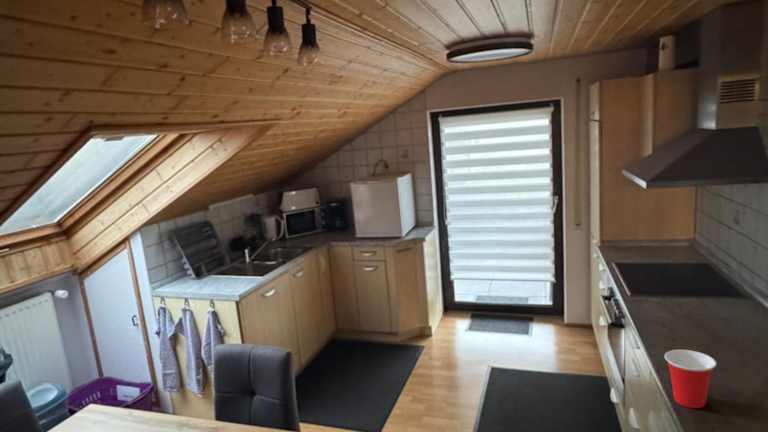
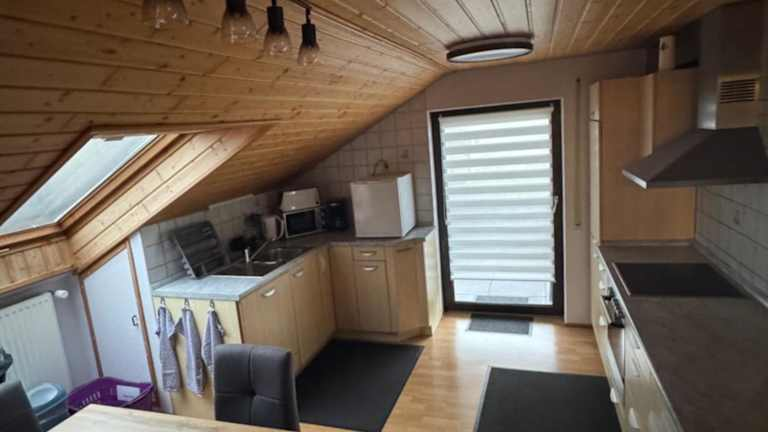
- cup [663,349,718,409]
